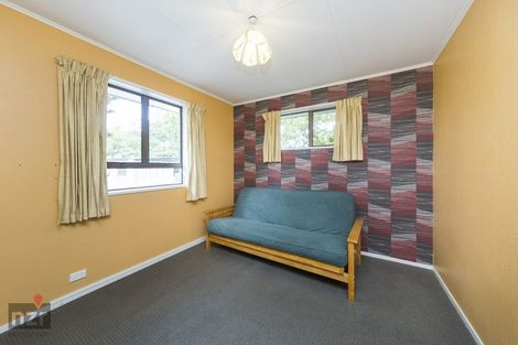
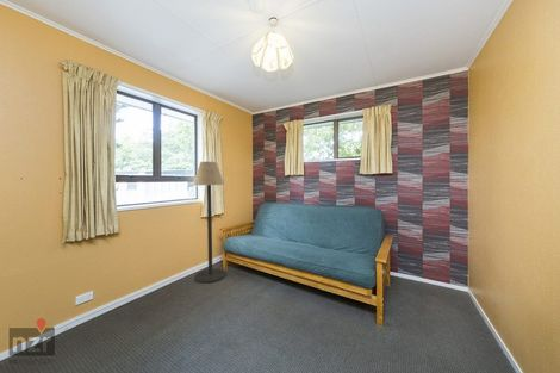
+ floor lamp [192,161,226,284]
